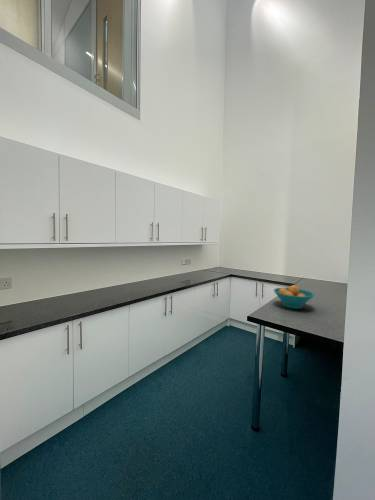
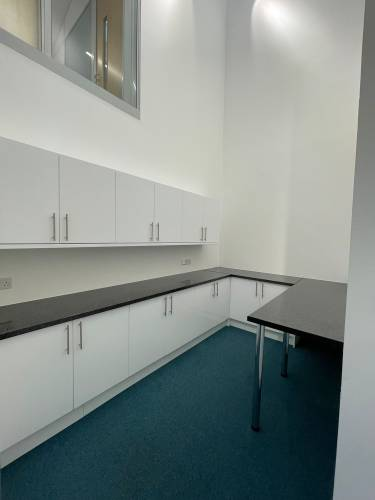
- fruit bowl [273,284,315,310]
